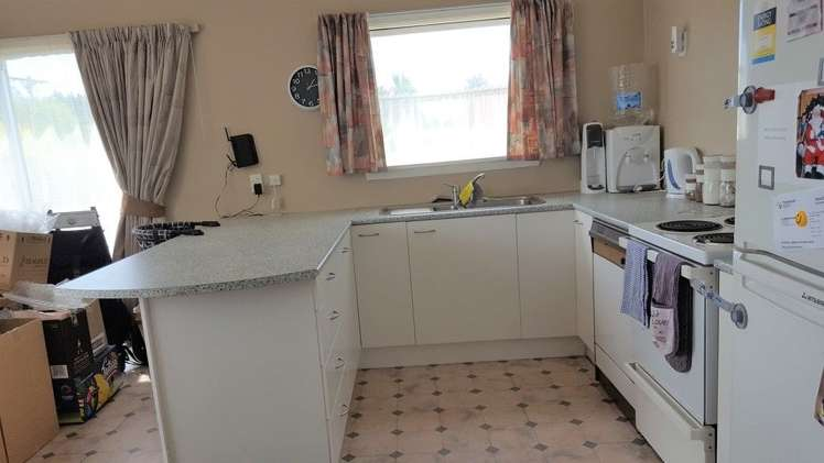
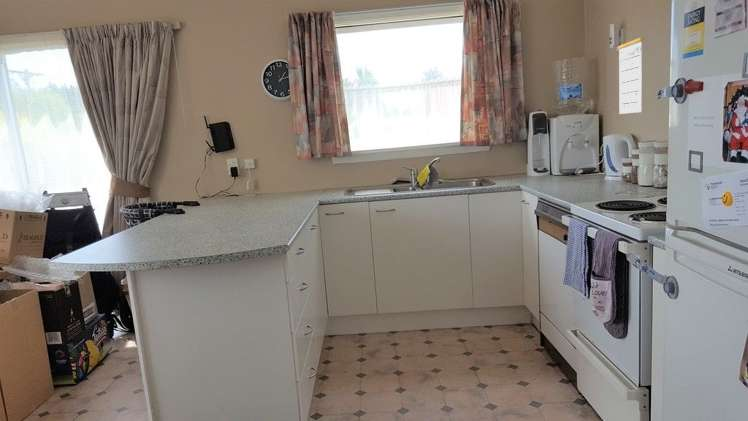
+ calendar [617,24,645,115]
